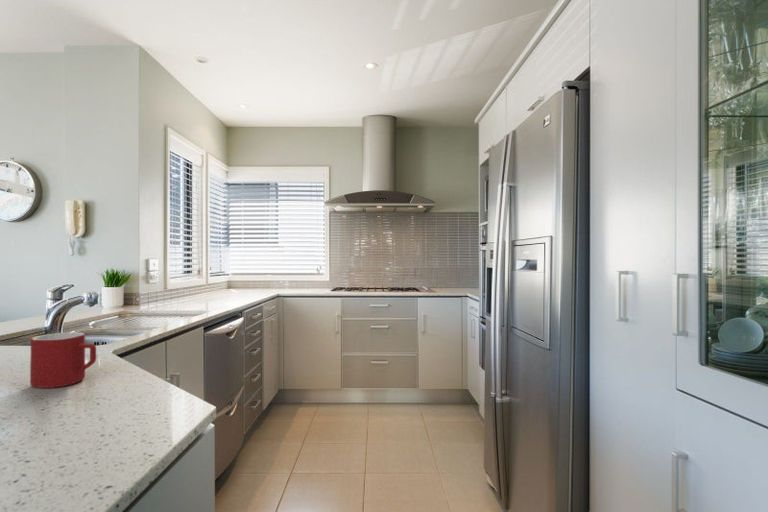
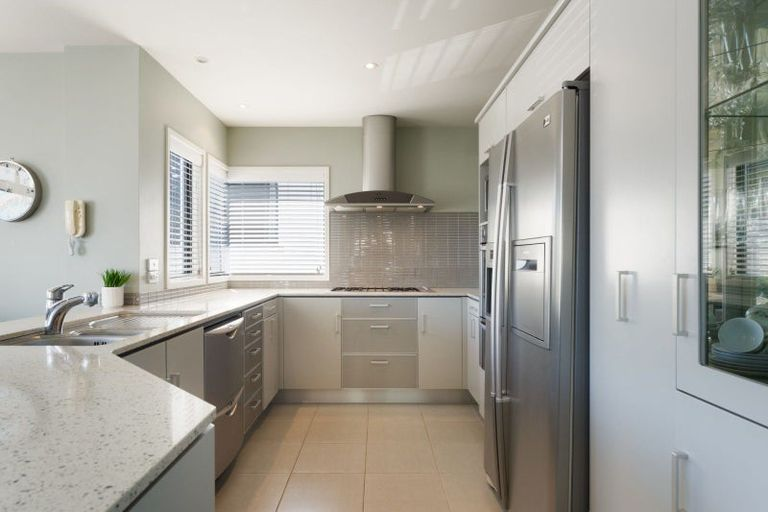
- mug [29,332,97,389]
